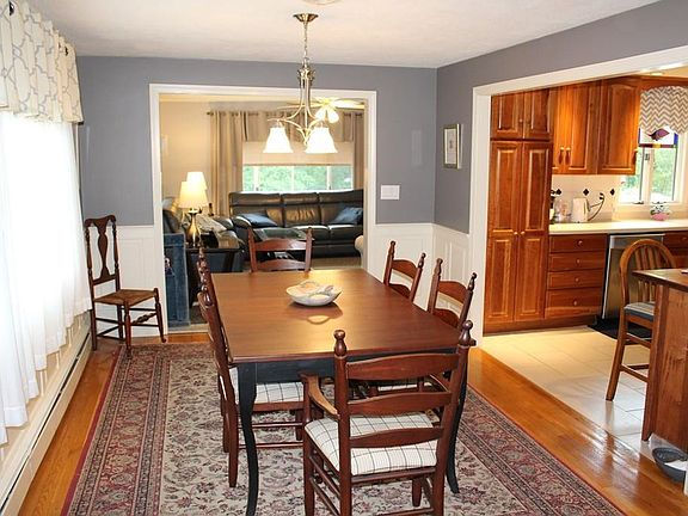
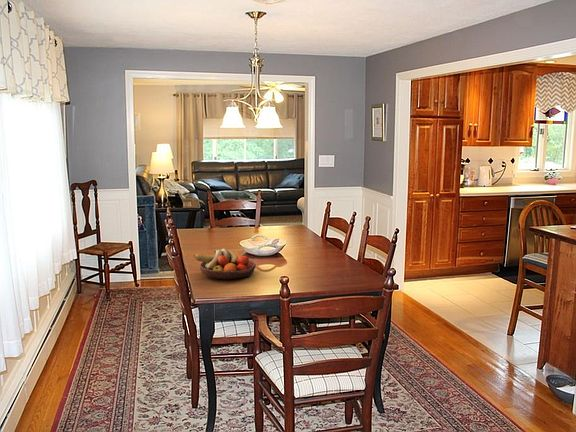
+ fruit bowl [193,248,257,281]
